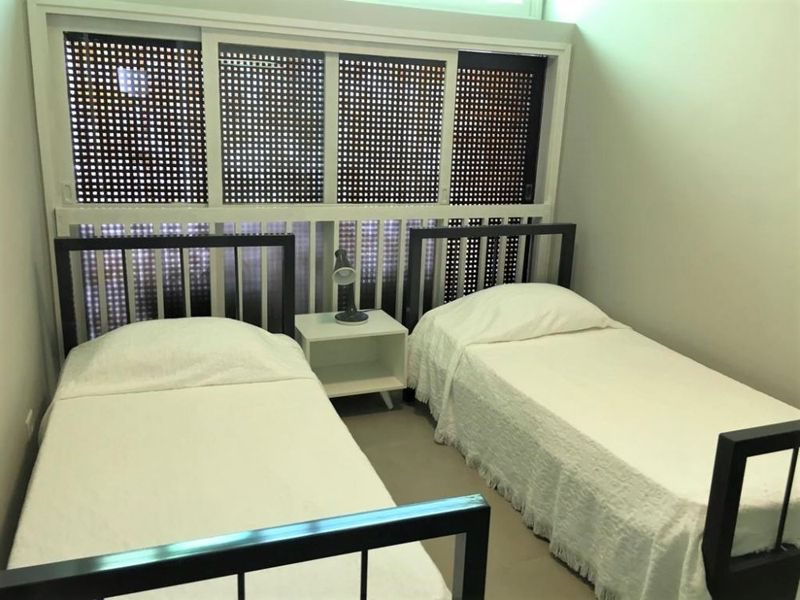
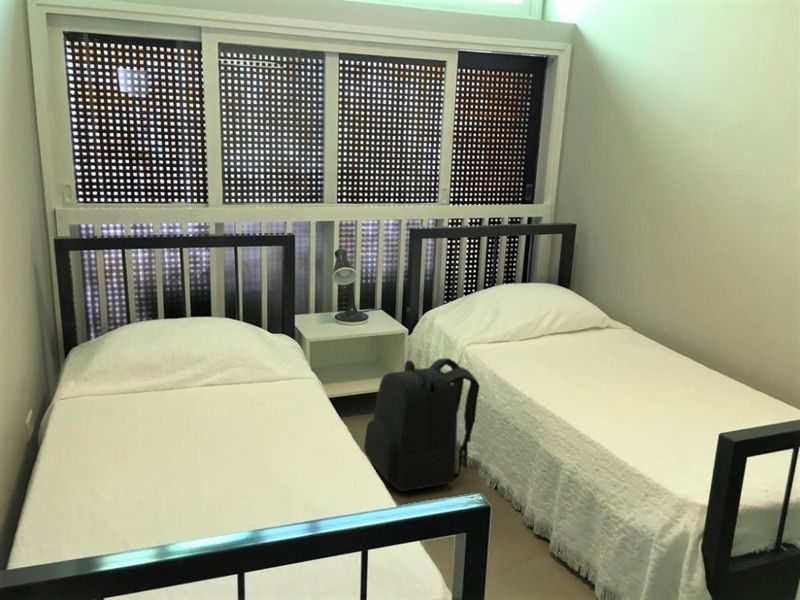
+ backpack [363,357,481,492]
